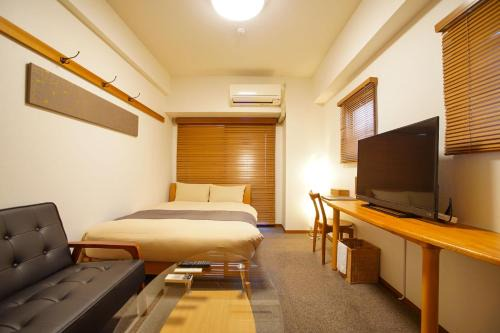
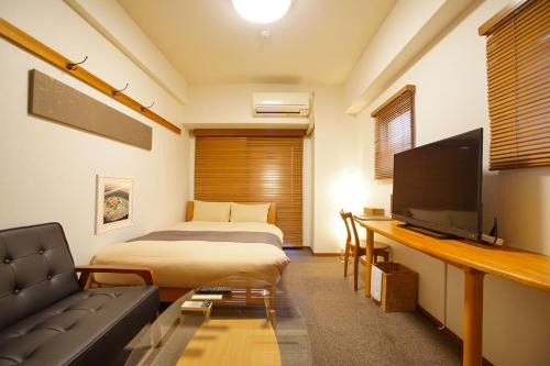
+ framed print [94,174,135,236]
